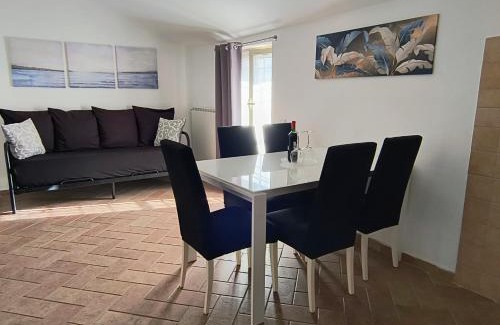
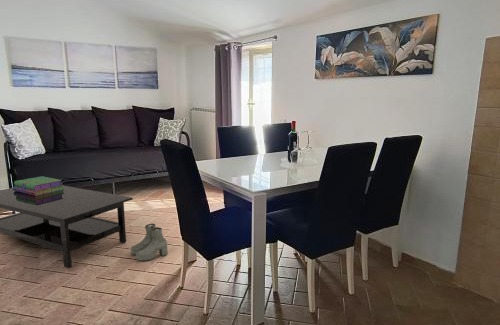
+ boots [130,223,169,262]
+ coffee table [0,185,134,269]
+ stack of books [12,175,65,196]
